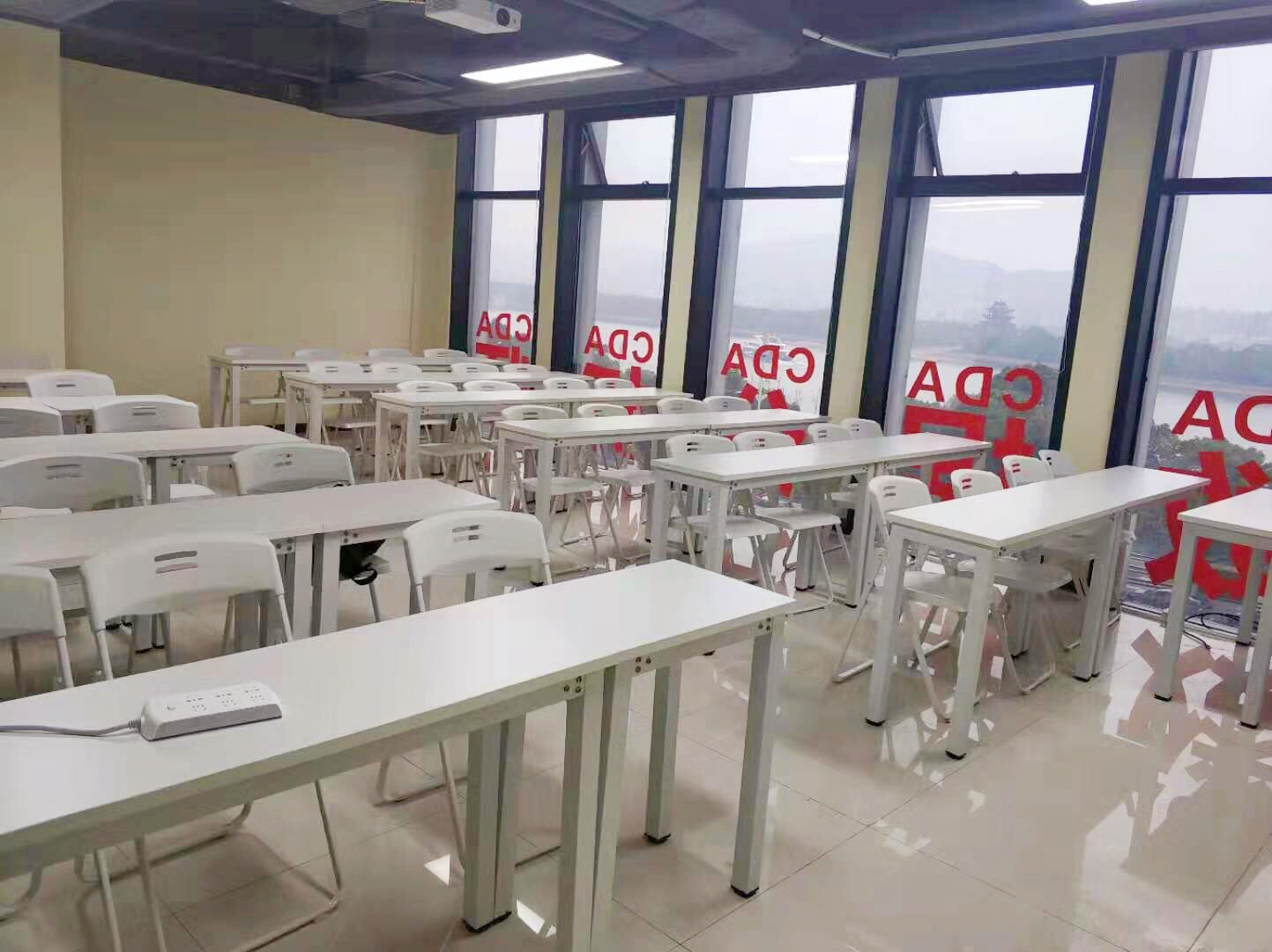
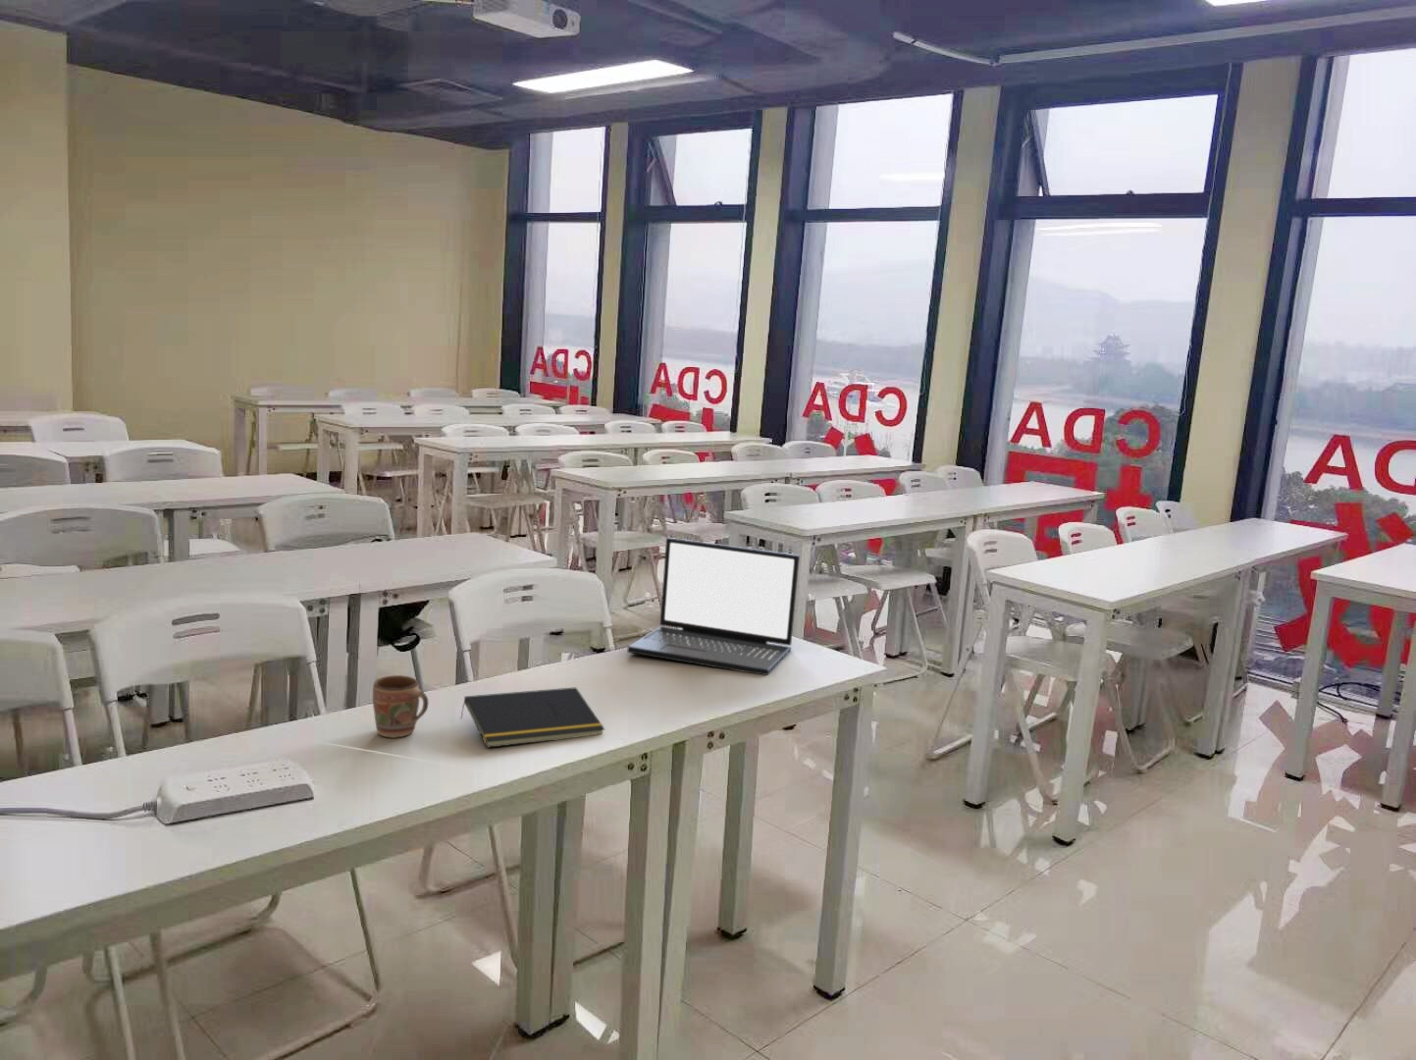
+ mug [372,675,430,739]
+ laptop [626,537,800,676]
+ notepad [460,686,606,749]
